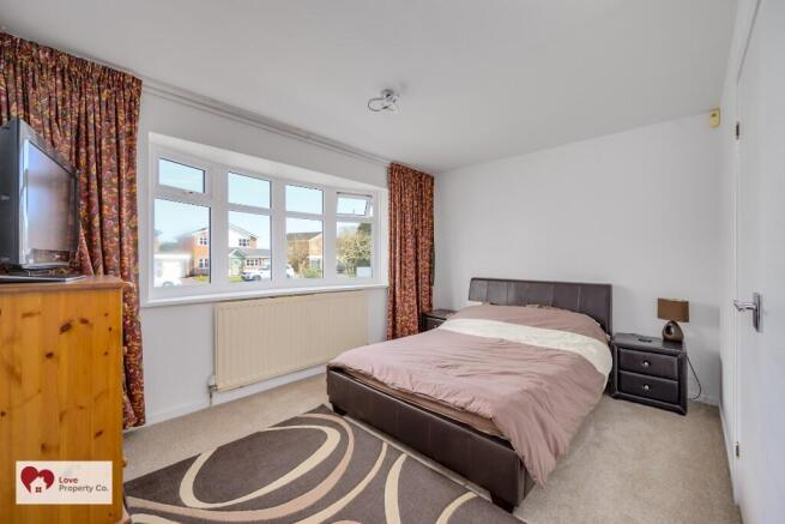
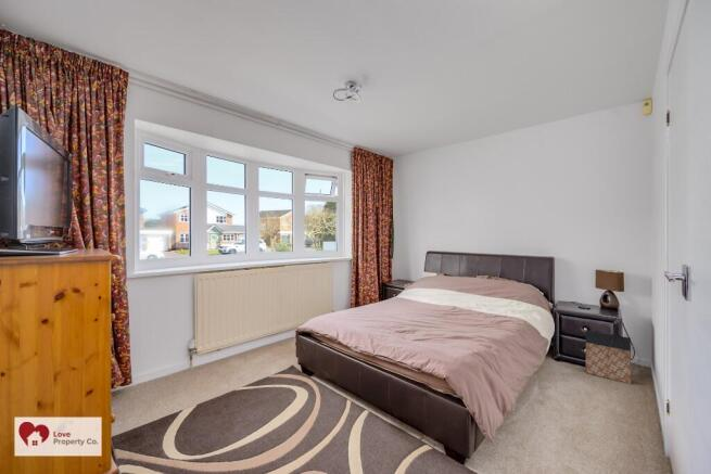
+ bag [585,330,632,385]
